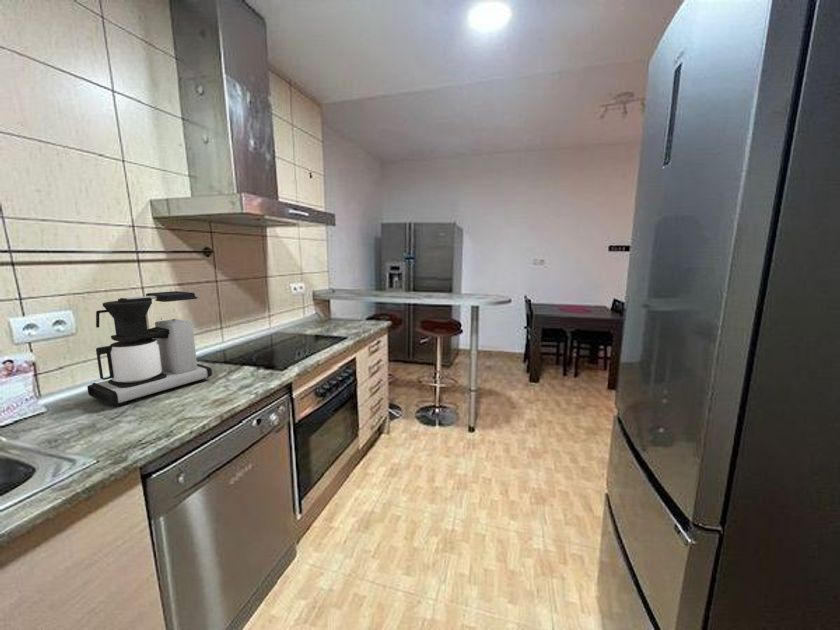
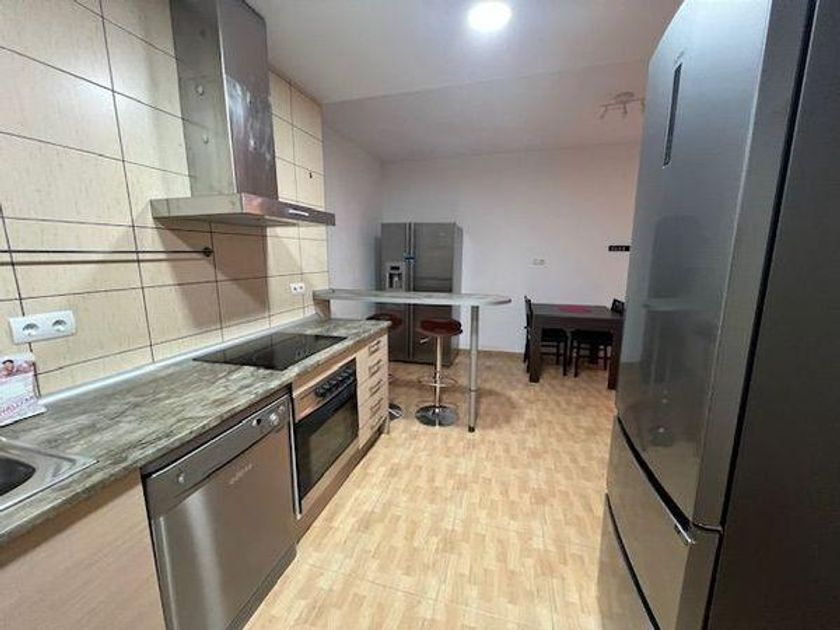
- coffee maker [86,290,213,407]
